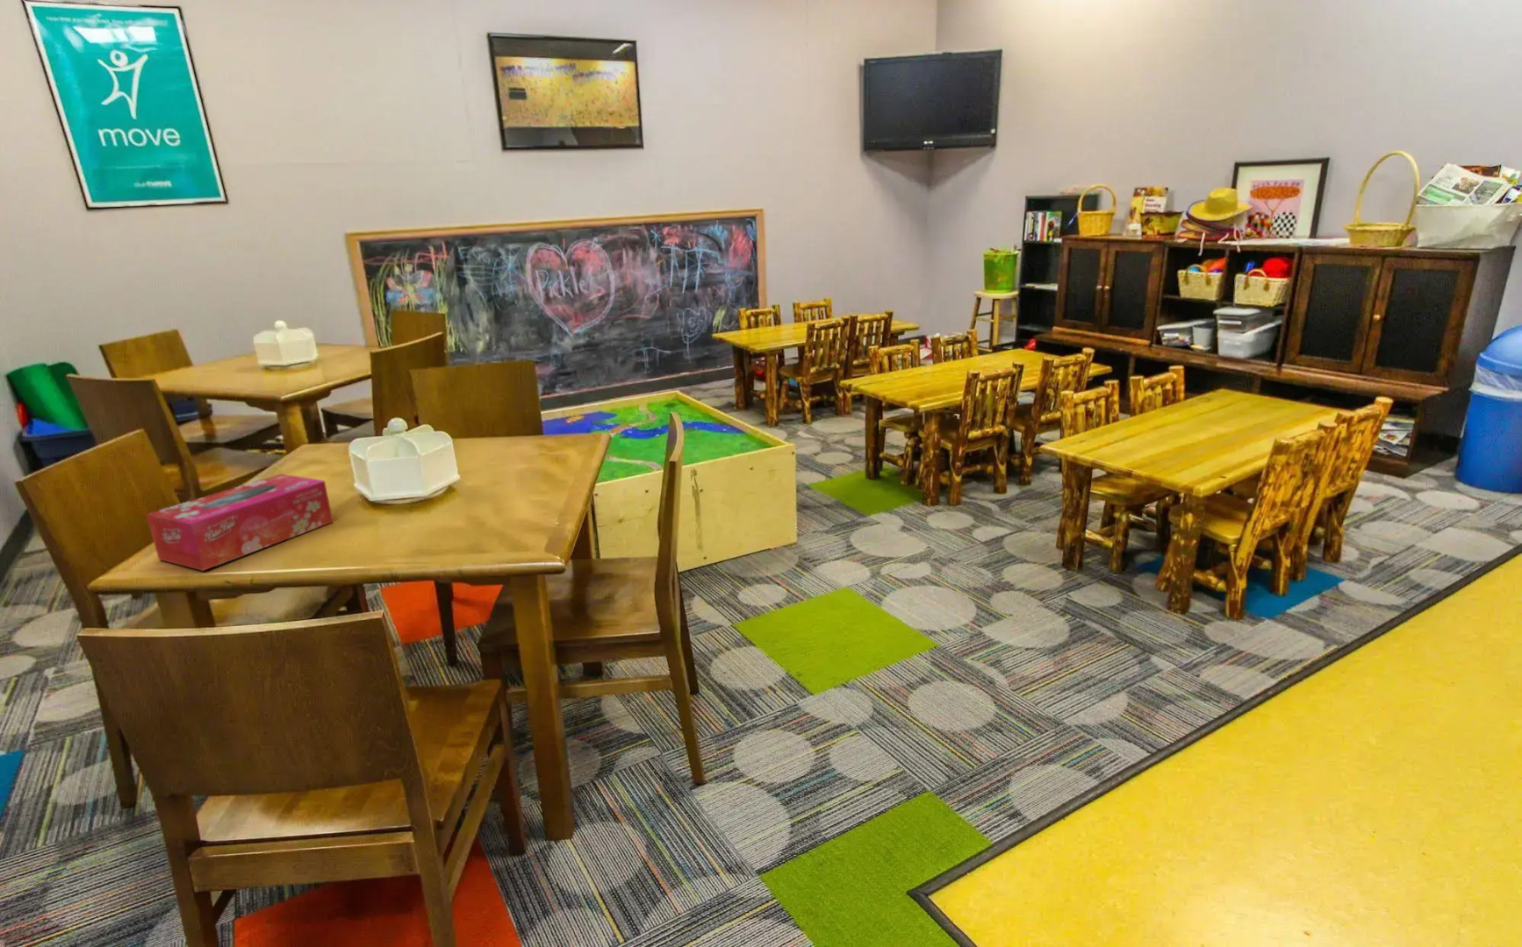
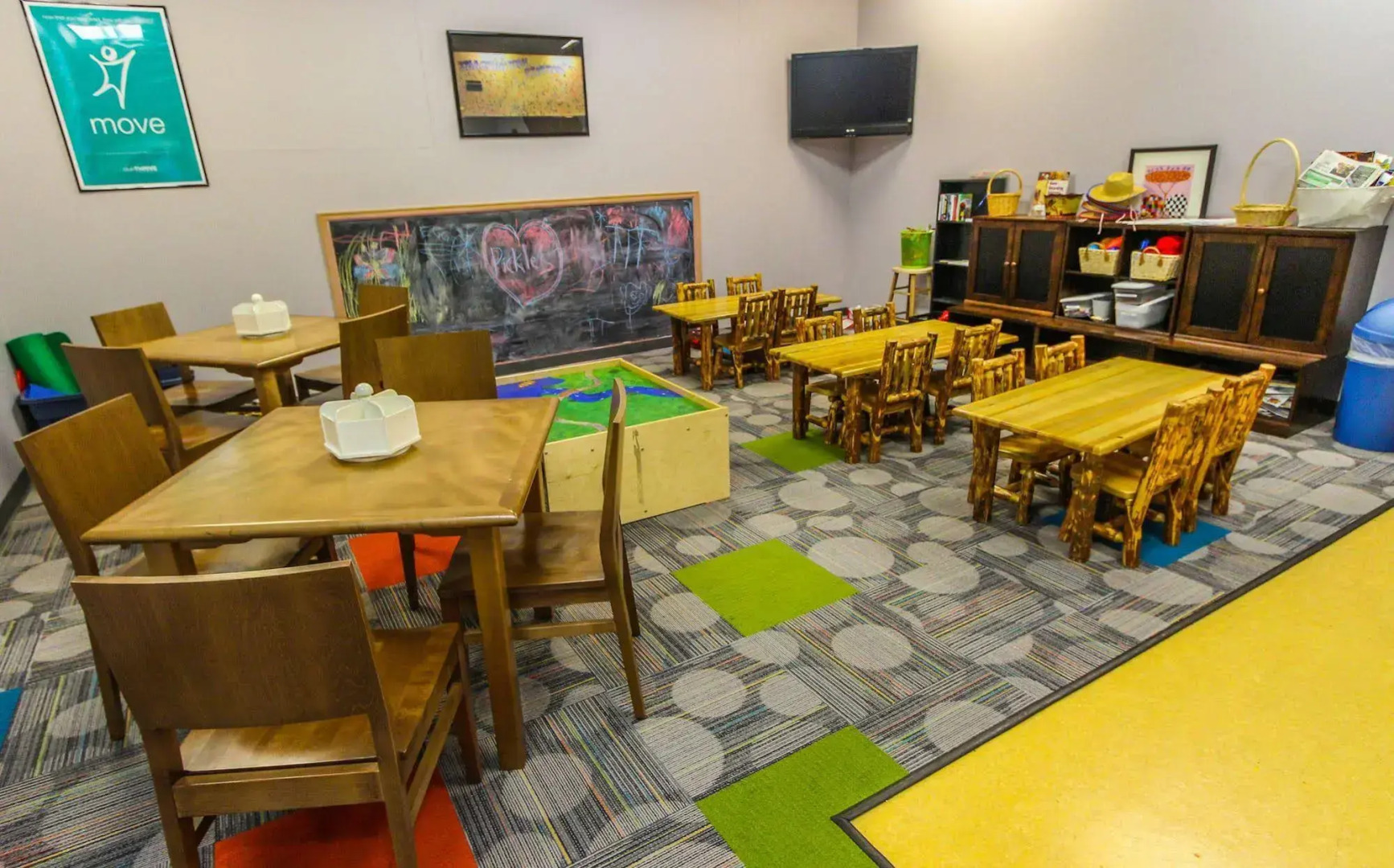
- tissue box [145,472,333,572]
